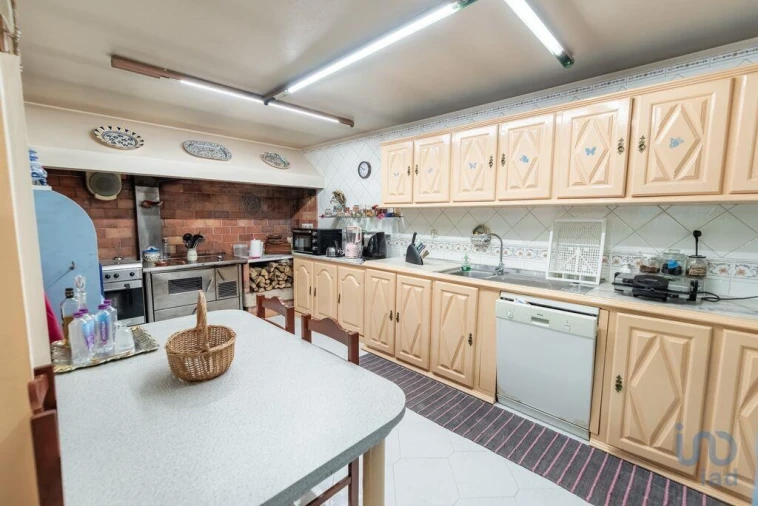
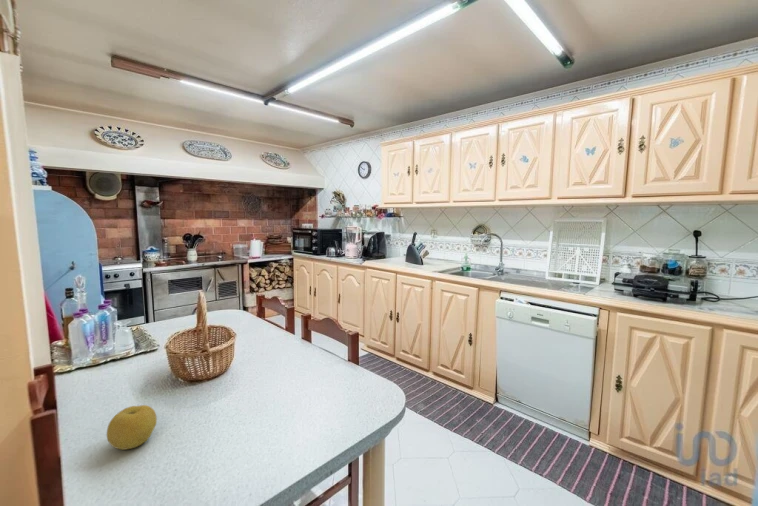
+ fruit [106,404,158,451]
